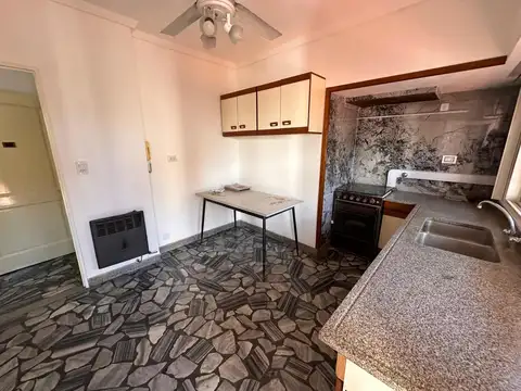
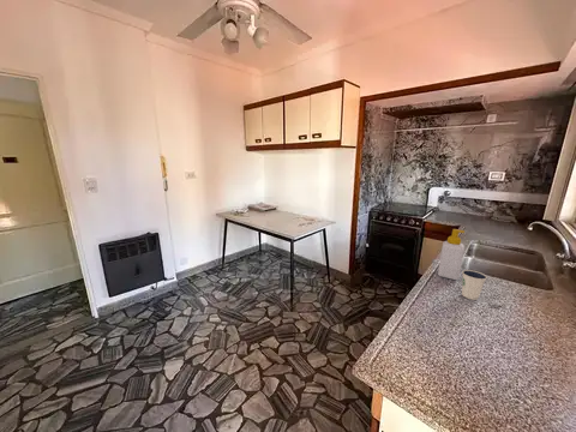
+ soap bottle [437,228,466,281]
+ dixie cup [461,269,487,301]
